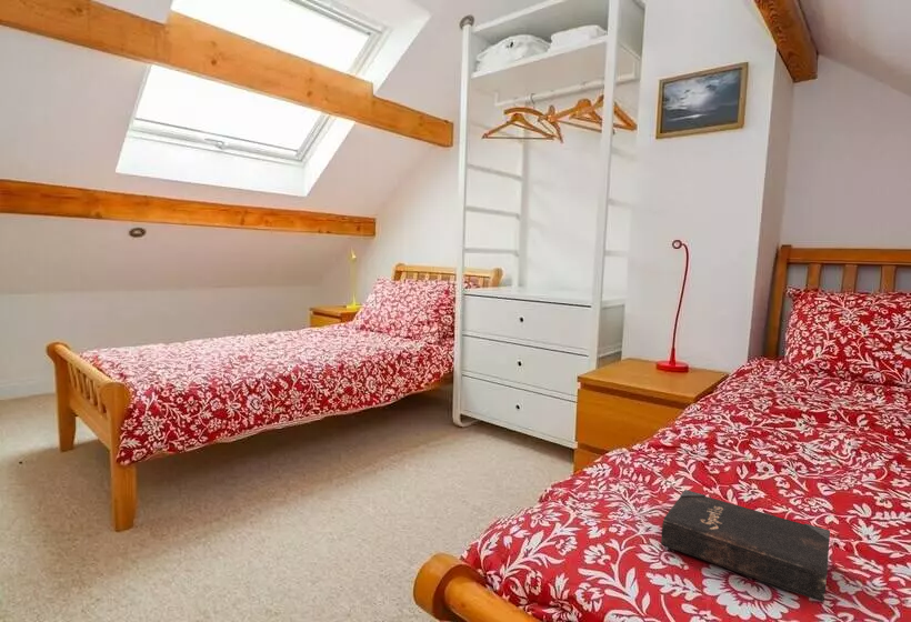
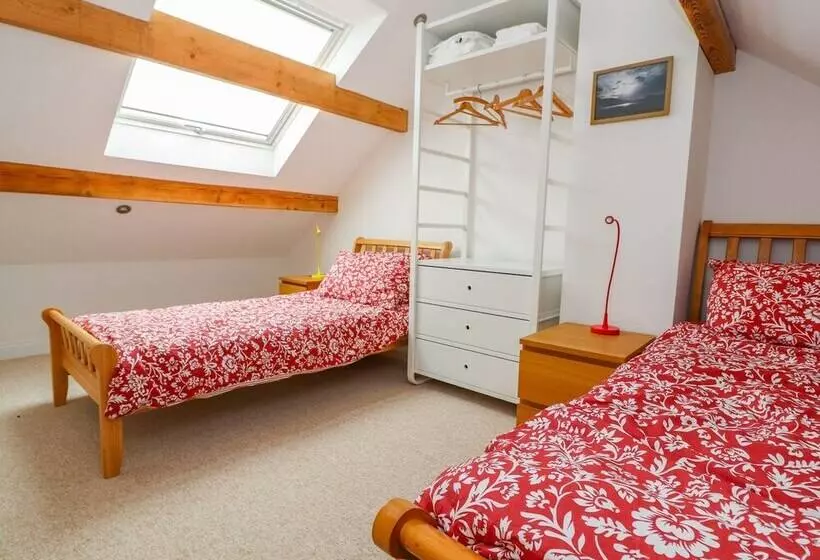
- hardback book [660,489,831,603]
